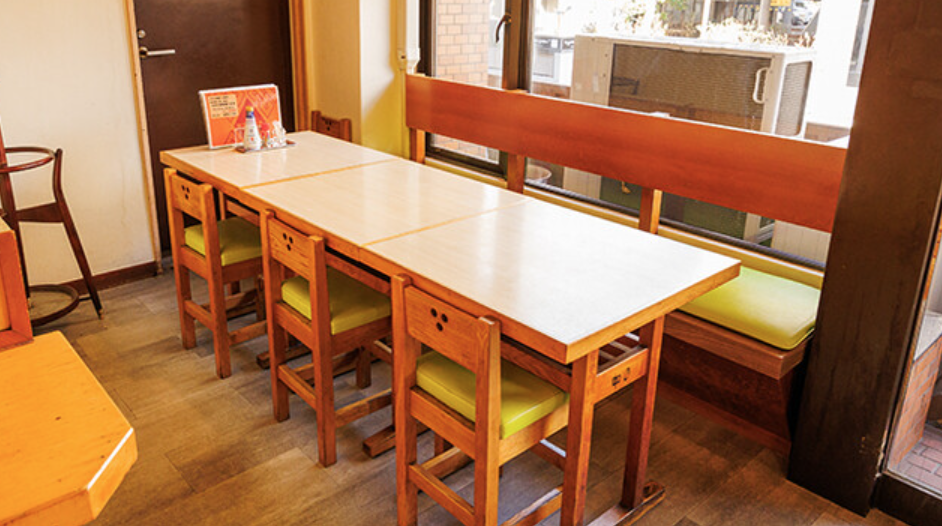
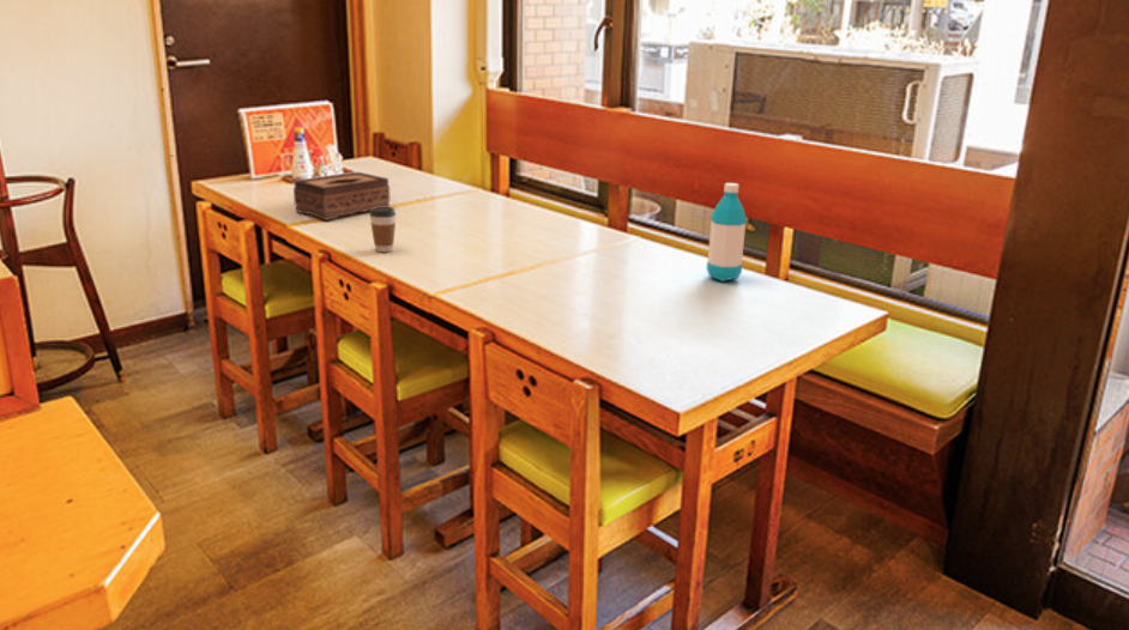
+ water bottle [706,182,748,283]
+ coffee cup [368,206,397,253]
+ tissue box [292,171,391,222]
